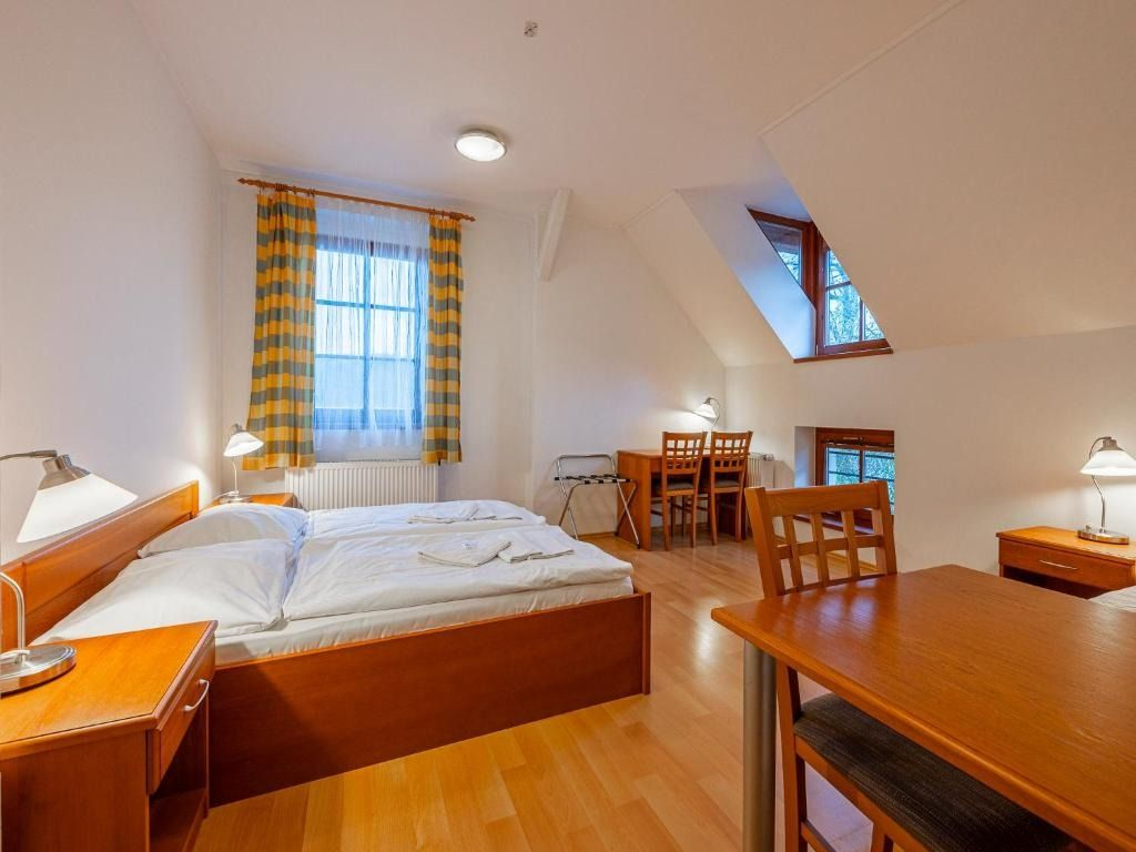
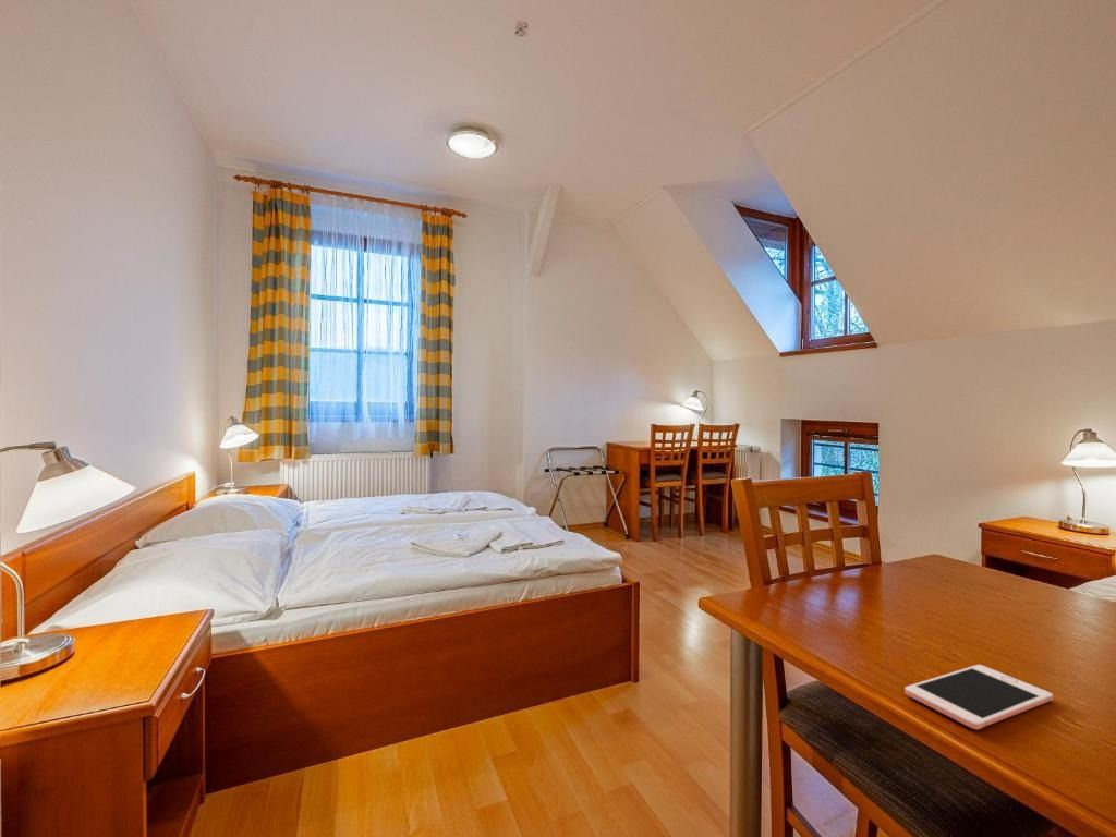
+ cell phone [903,664,1054,730]
